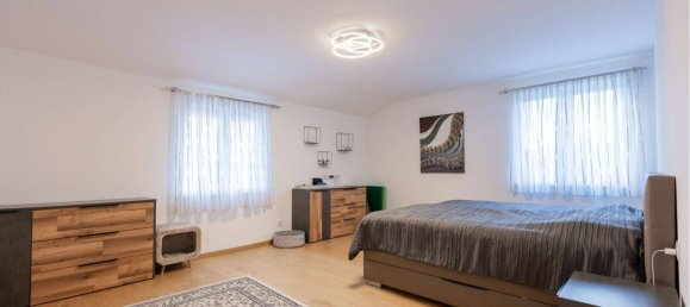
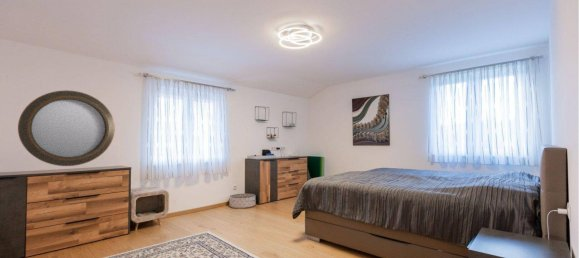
+ home mirror [17,89,116,167]
